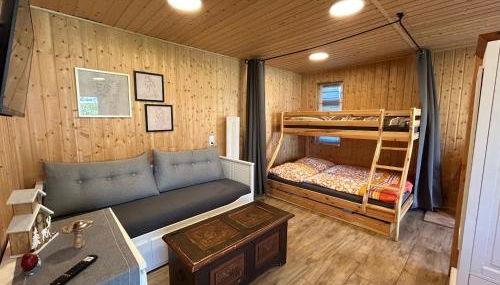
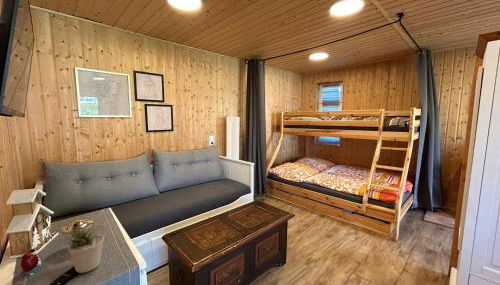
+ potted plant [66,224,105,274]
